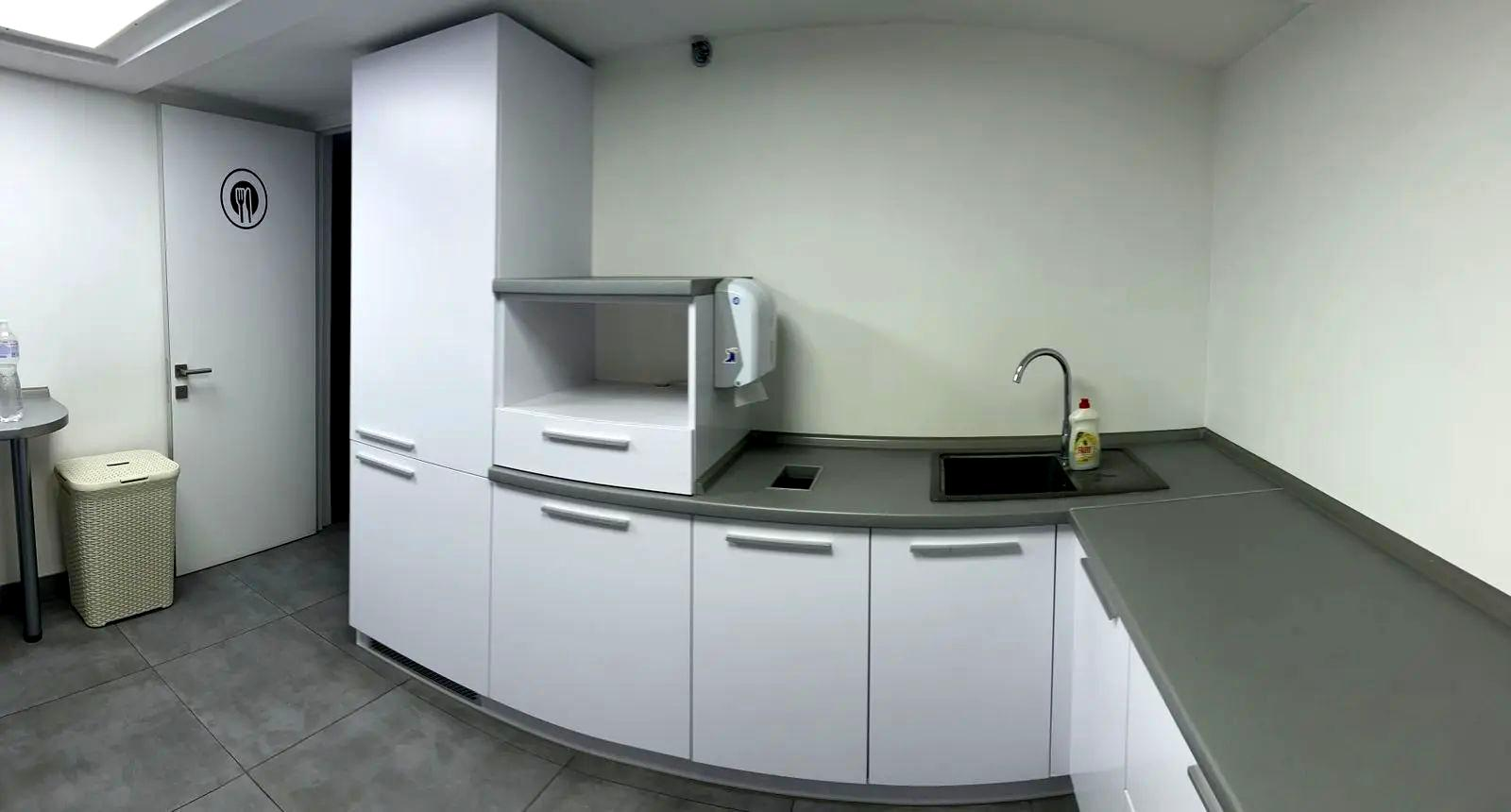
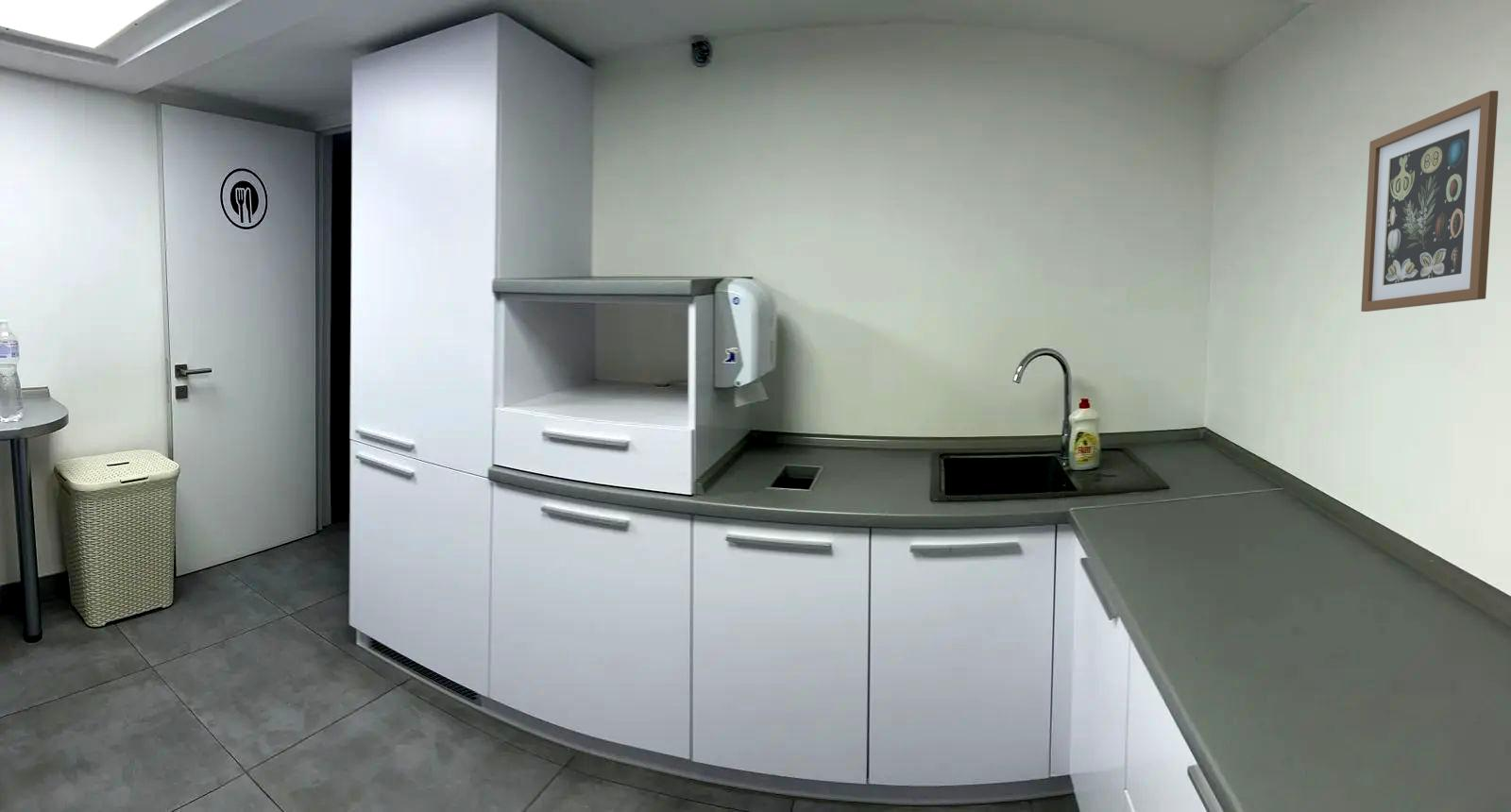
+ wall art [1360,90,1500,313]
